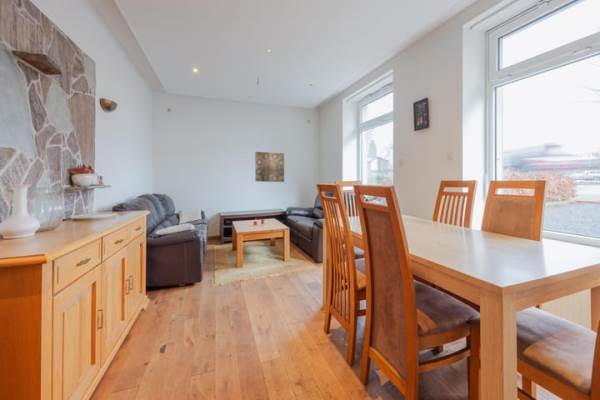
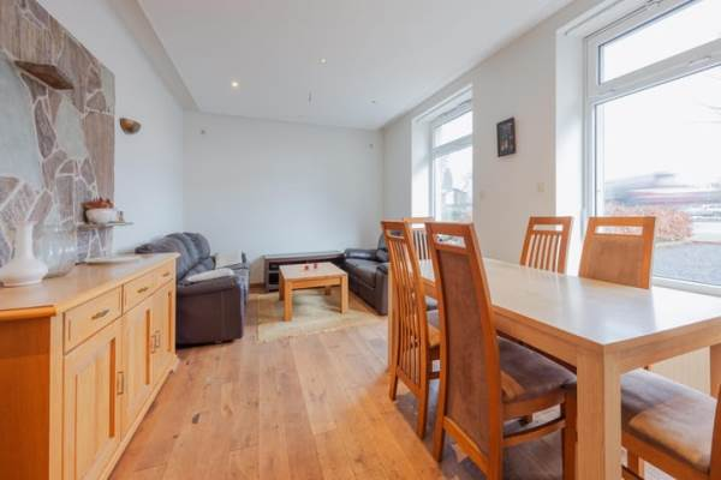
- wall art [254,151,285,183]
